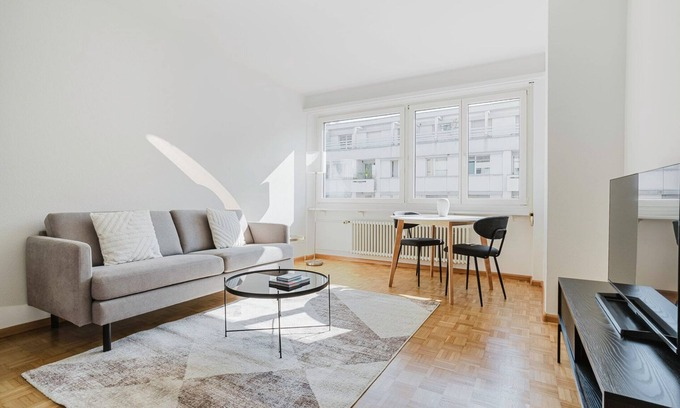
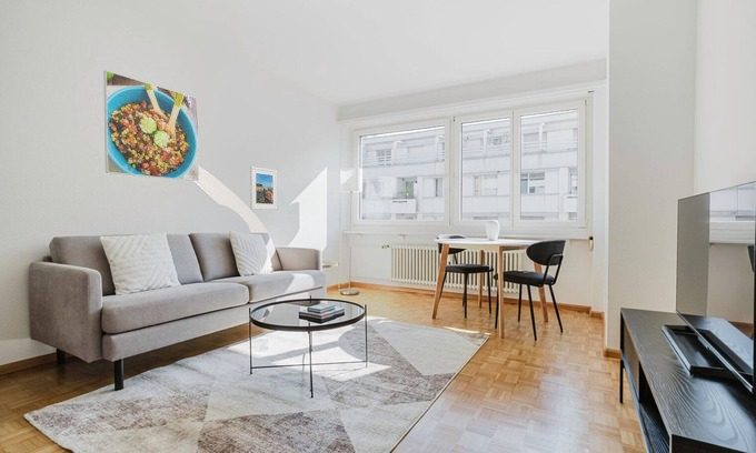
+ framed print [102,70,200,182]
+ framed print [249,165,279,211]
